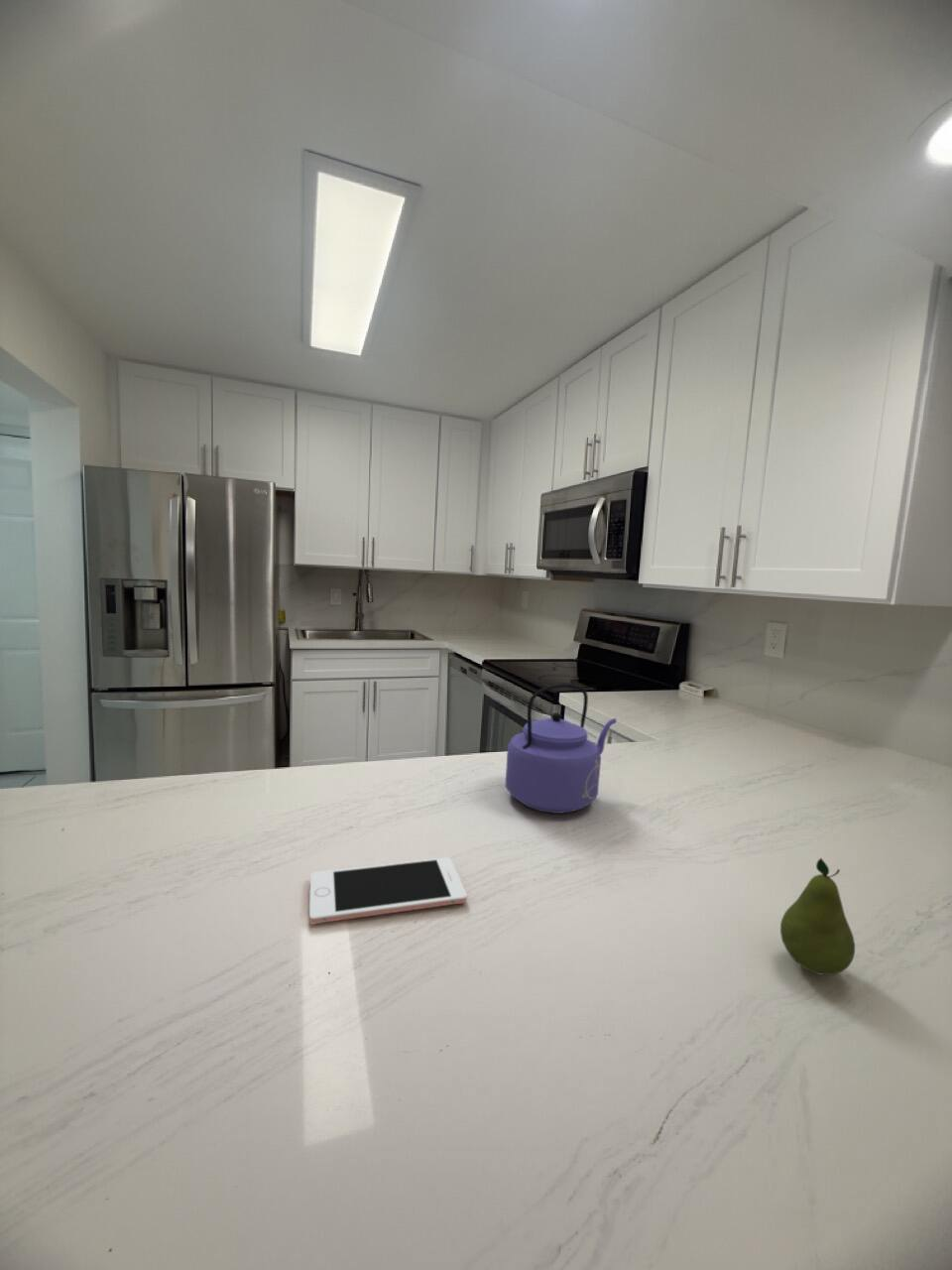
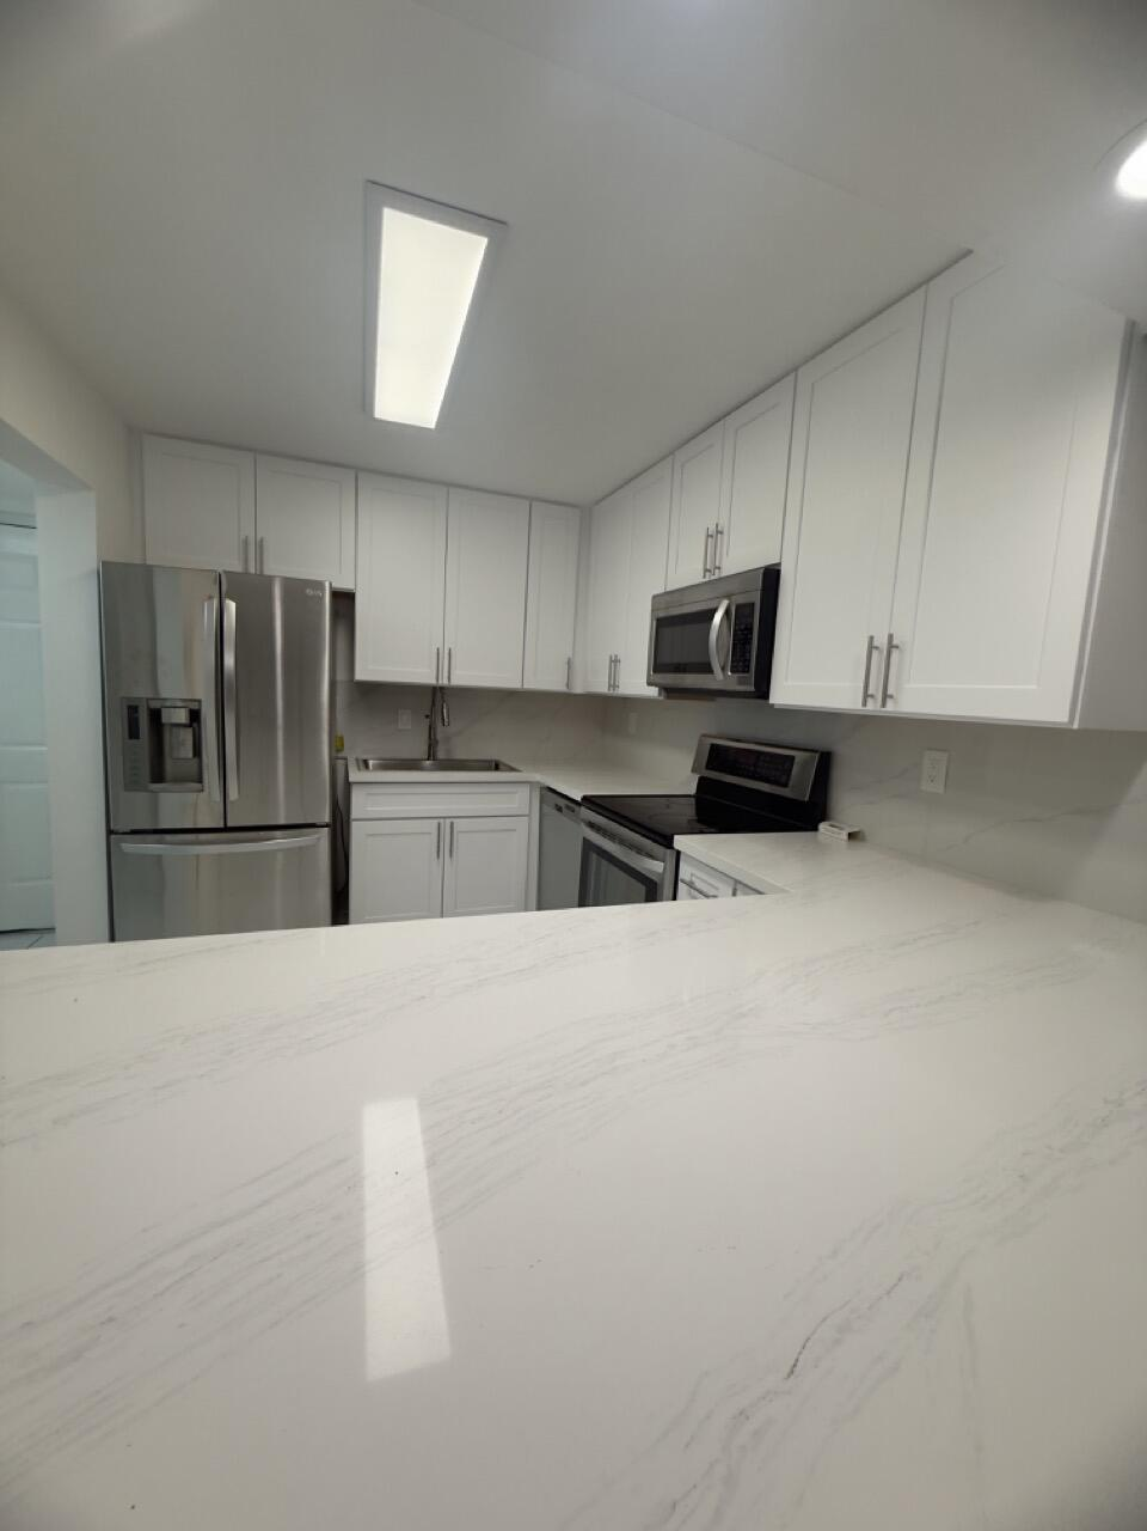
- kettle [504,683,618,815]
- fruit [779,857,856,976]
- cell phone [308,856,468,925]
